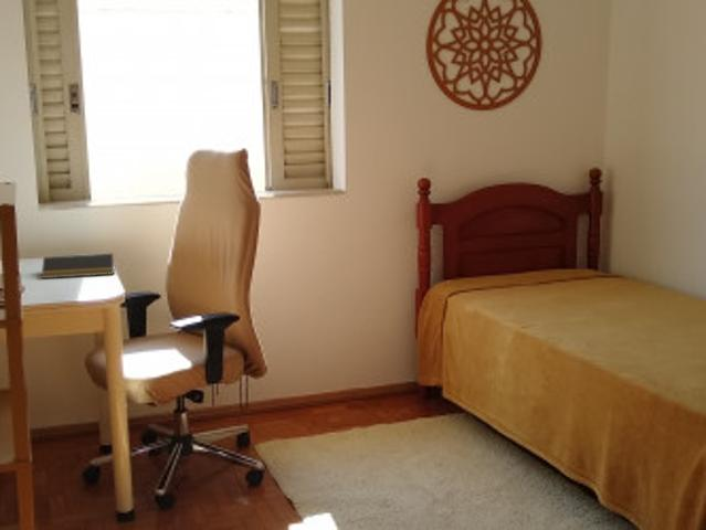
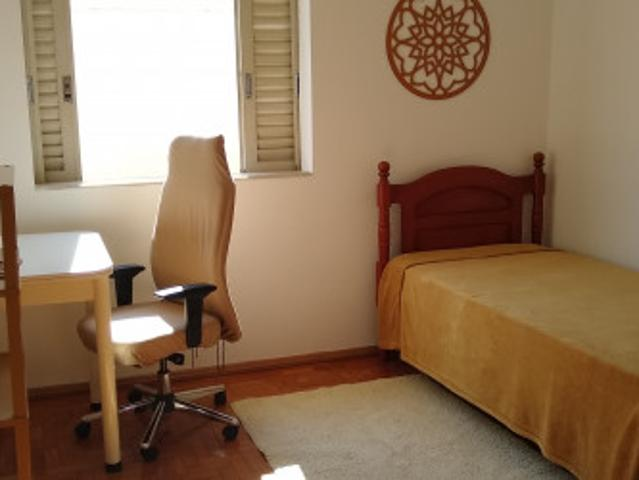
- notepad [41,253,115,279]
